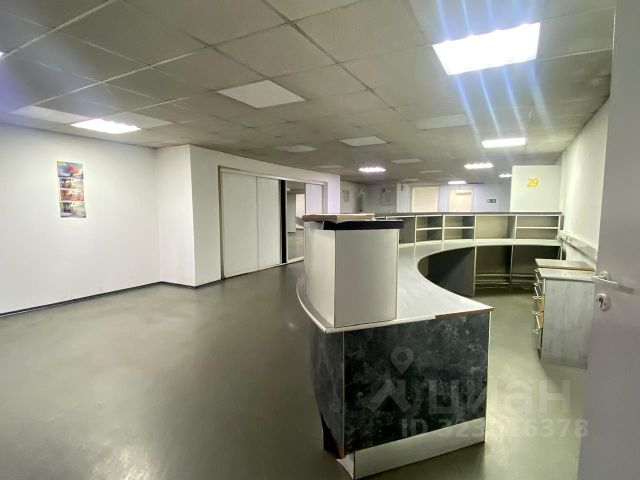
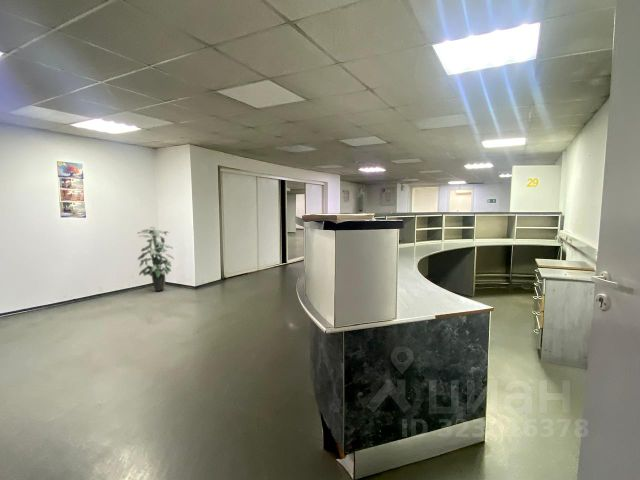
+ indoor plant [136,226,175,292]
